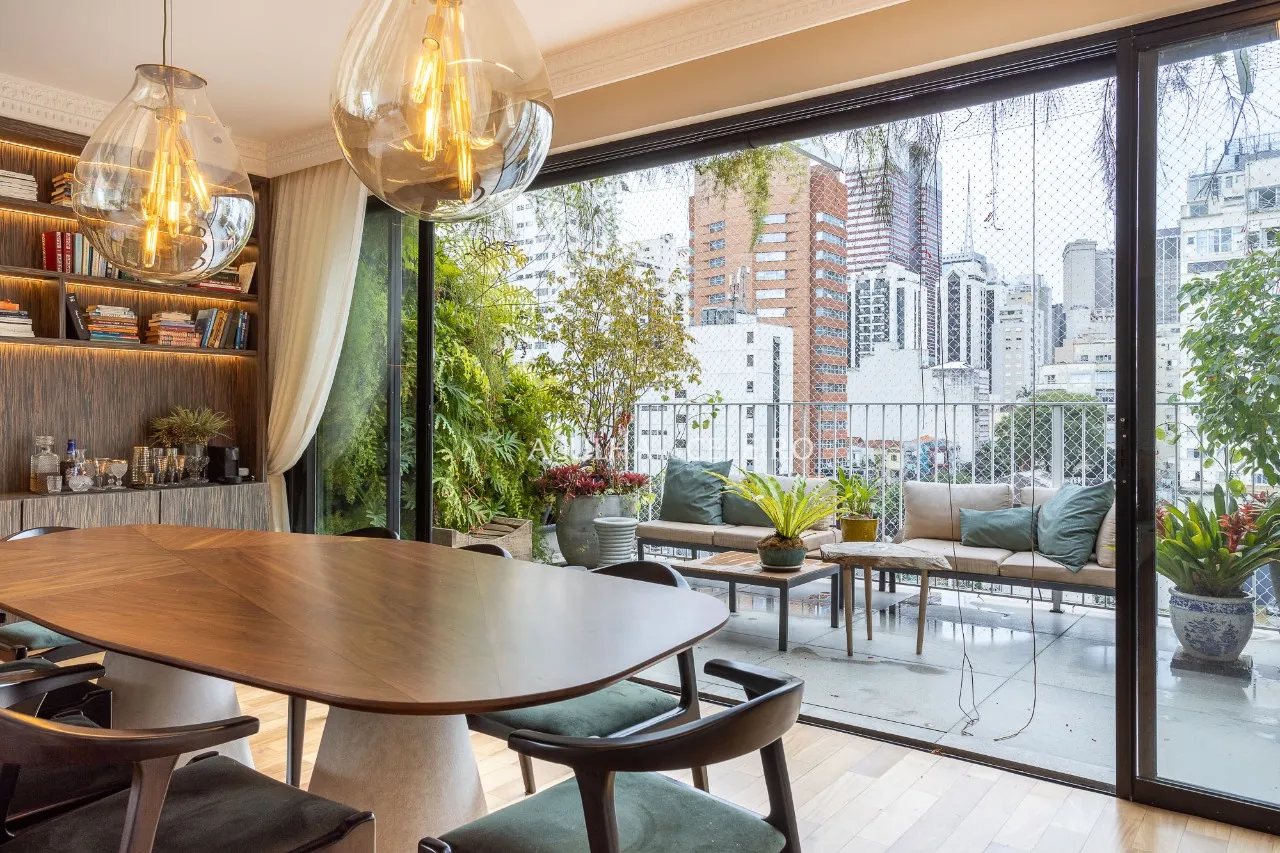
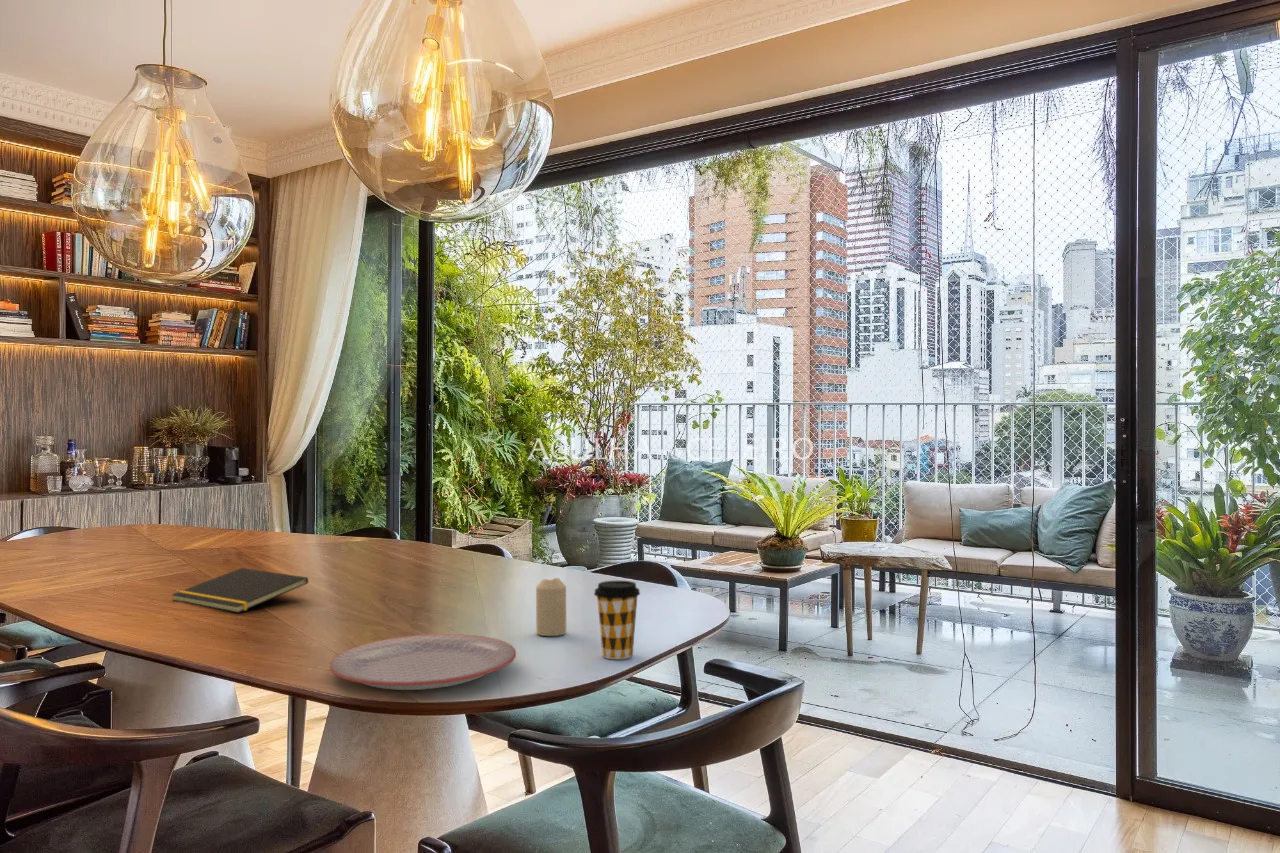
+ candle [535,577,567,637]
+ coffee cup [593,580,641,660]
+ notepad [171,567,309,614]
+ plate [329,633,517,691]
